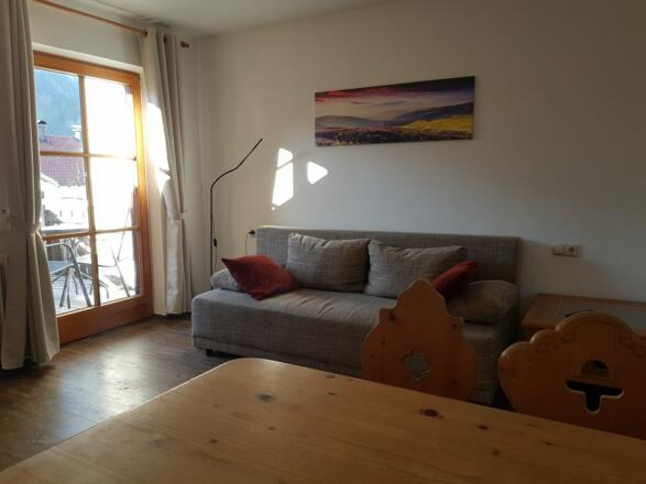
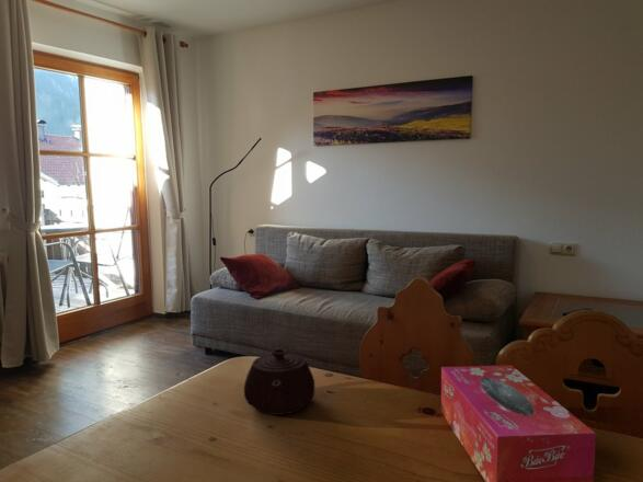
+ tissue box [440,364,596,482]
+ teapot [243,348,315,416]
